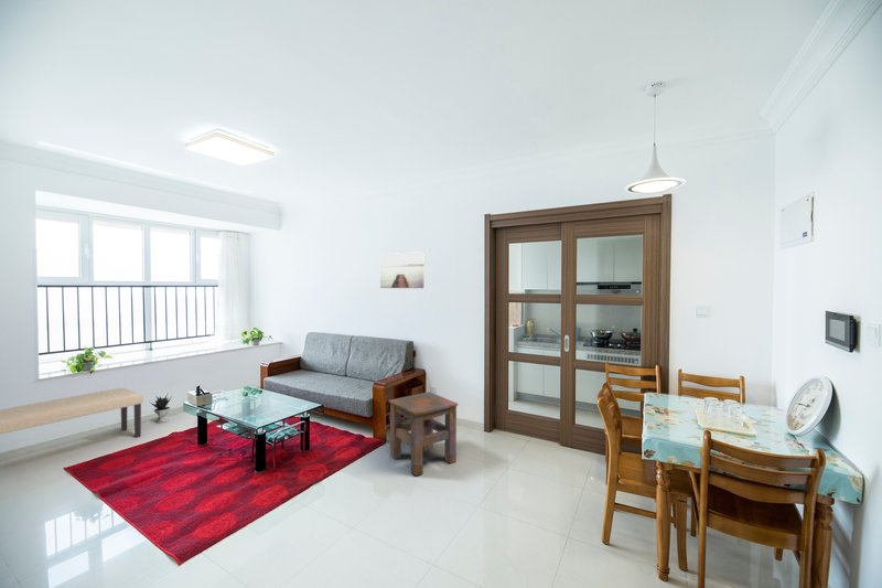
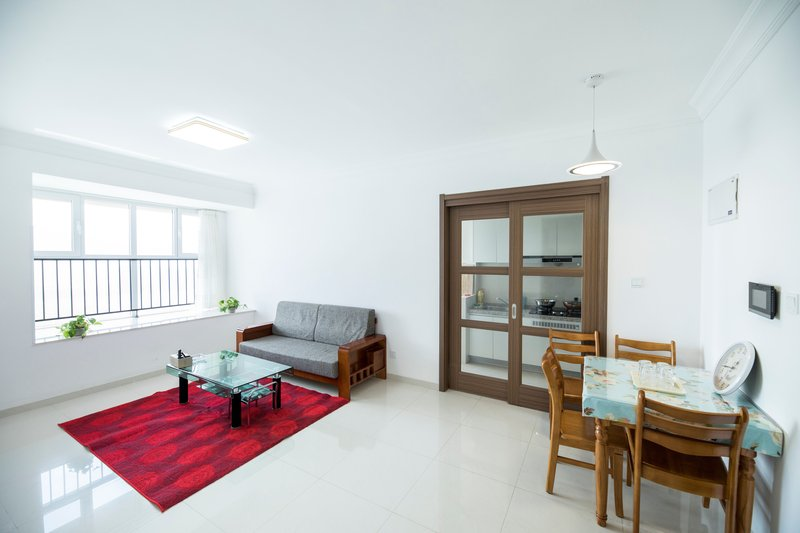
- potted plant [150,392,173,424]
- side table [388,391,459,477]
- bench [0,387,143,438]
- wall art [379,250,424,289]
